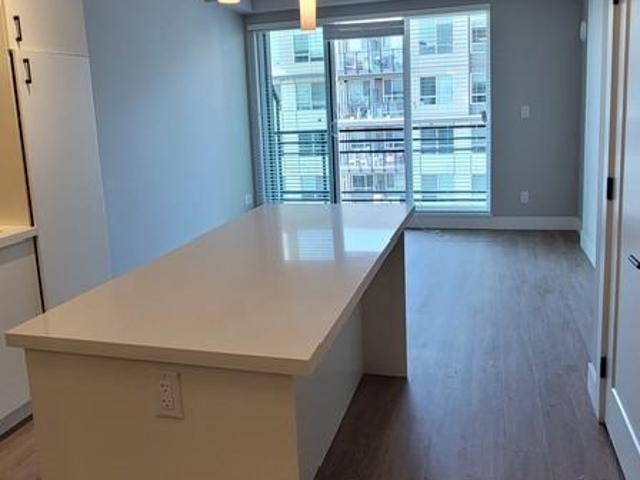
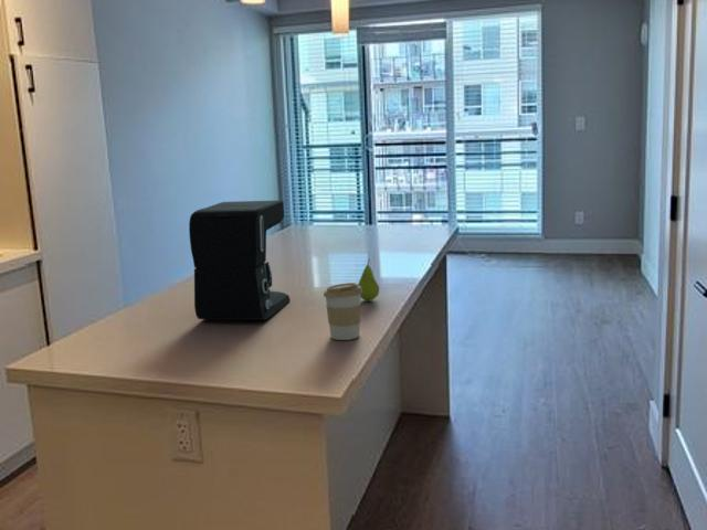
+ coffee cup [323,282,362,341]
+ fruit [357,259,380,301]
+ coffee maker [188,199,292,321]
